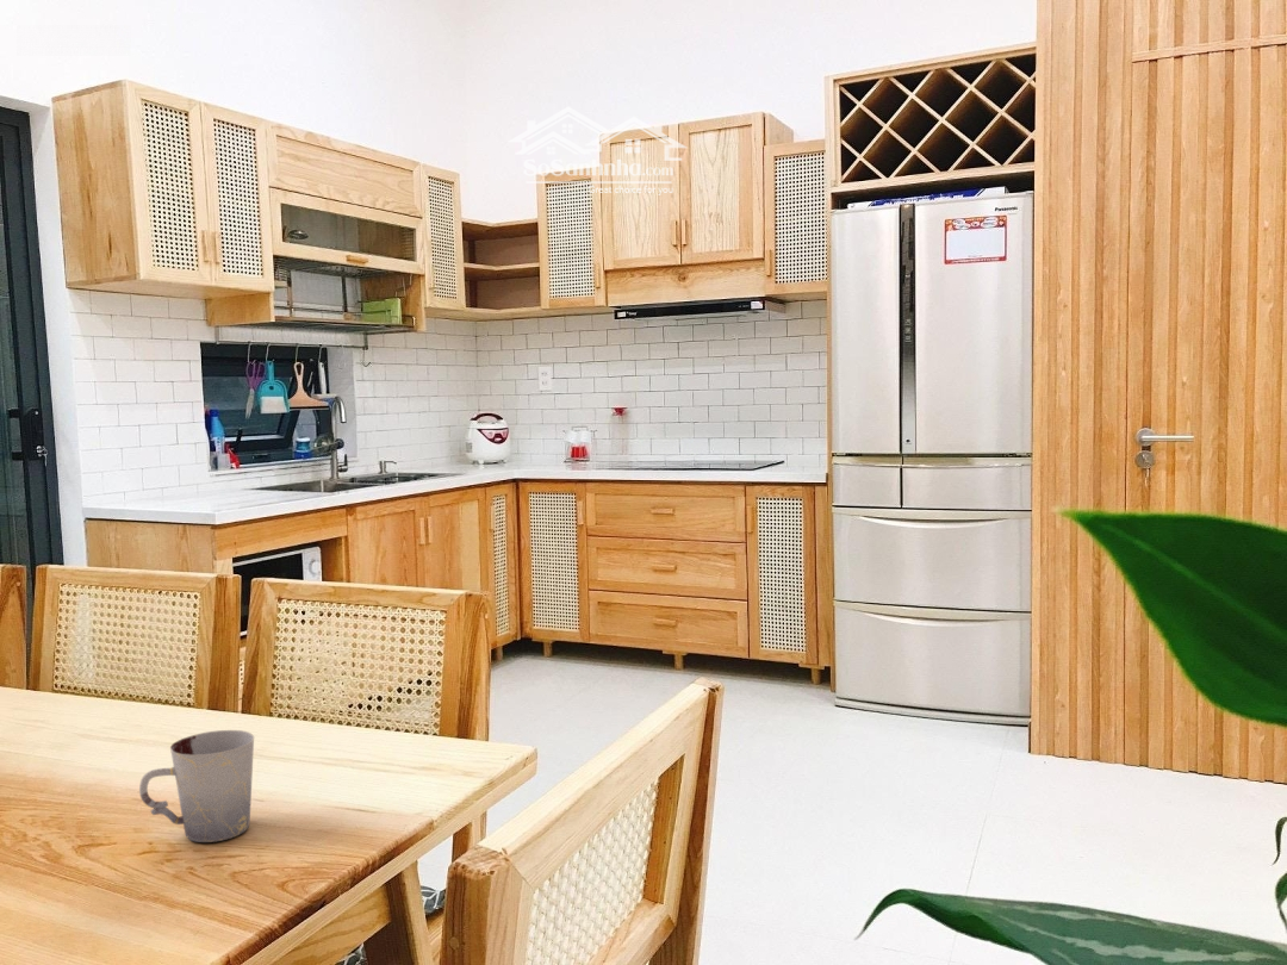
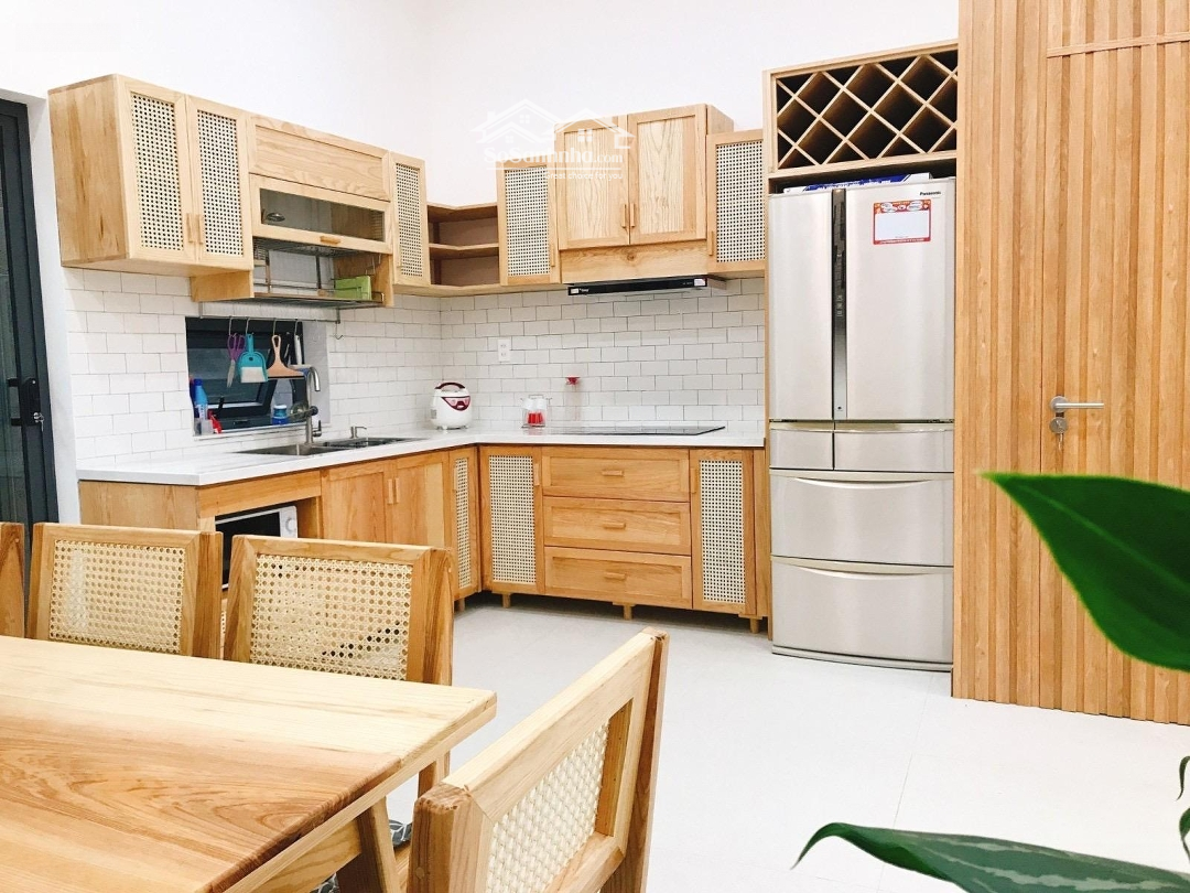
- cup [138,729,255,843]
